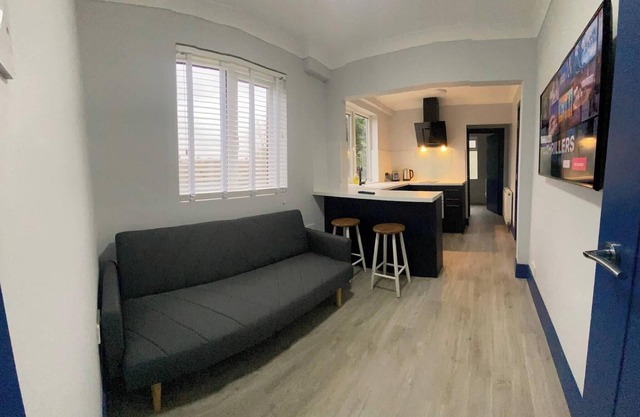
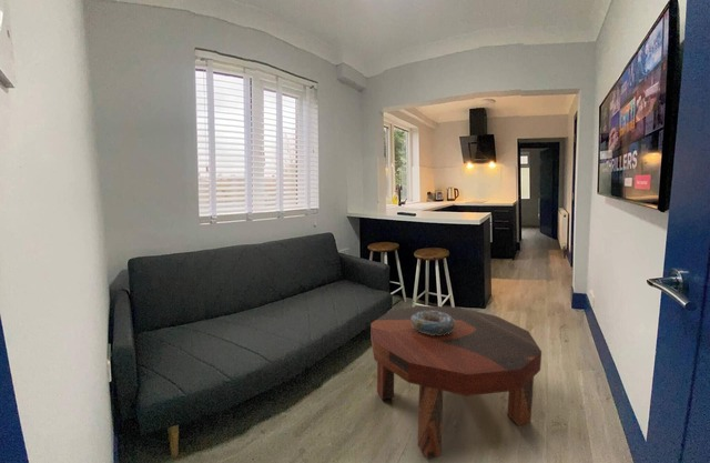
+ coffee table [369,304,542,460]
+ decorative bowl [412,311,455,335]
